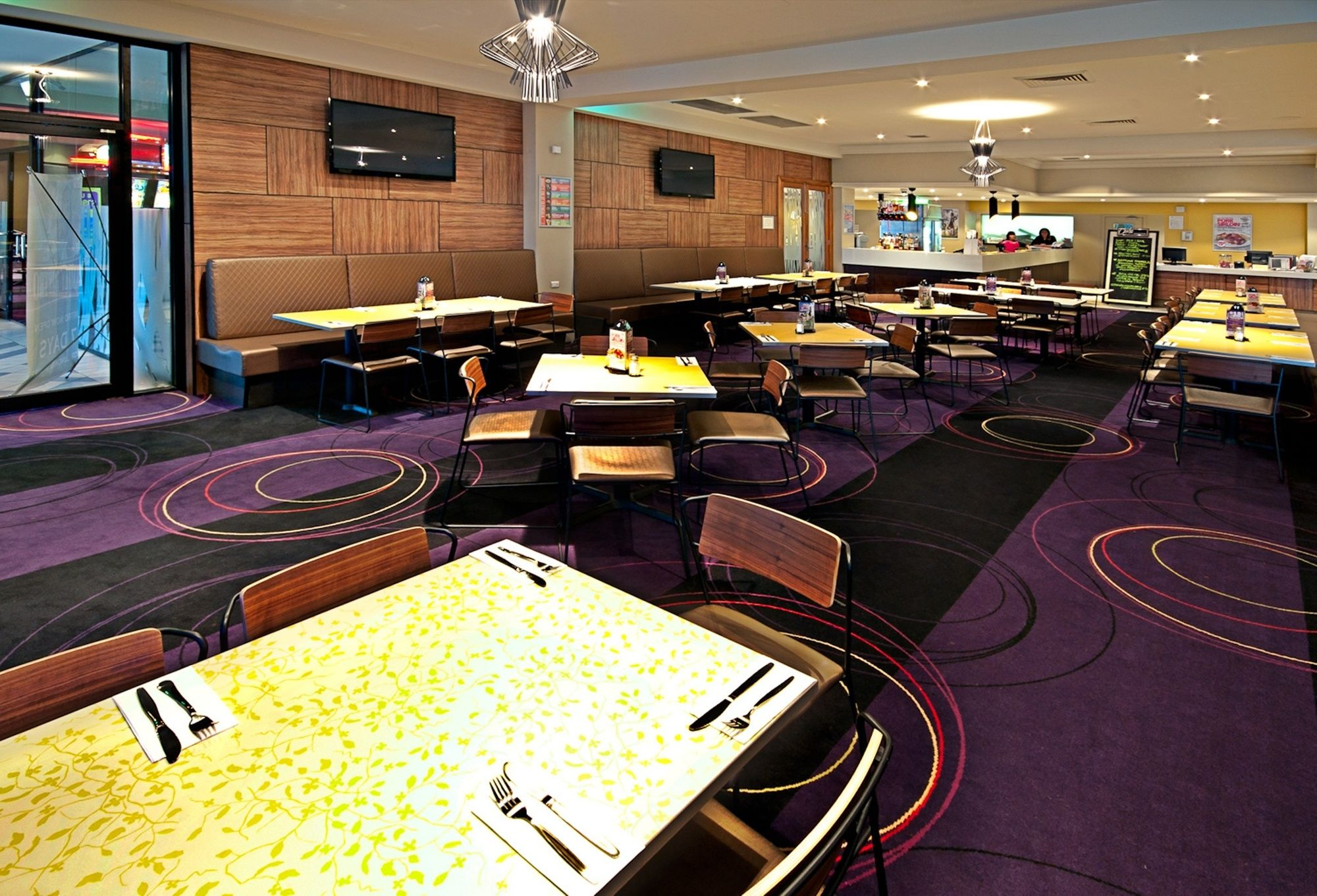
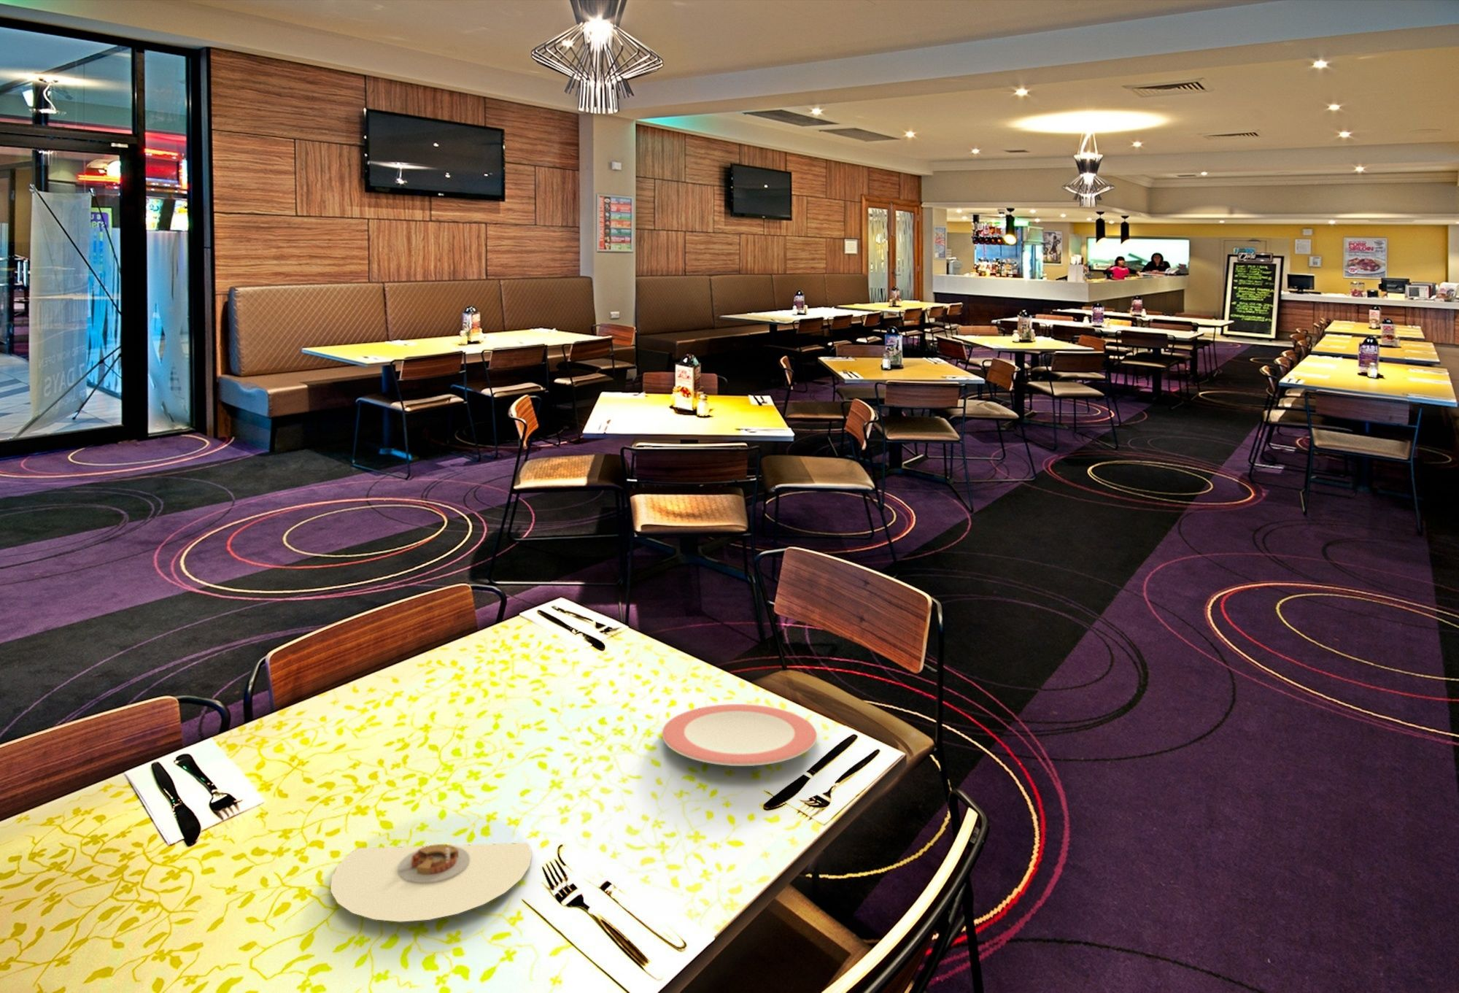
+ plate [330,842,533,922]
+ plate [661,704,818,767]
